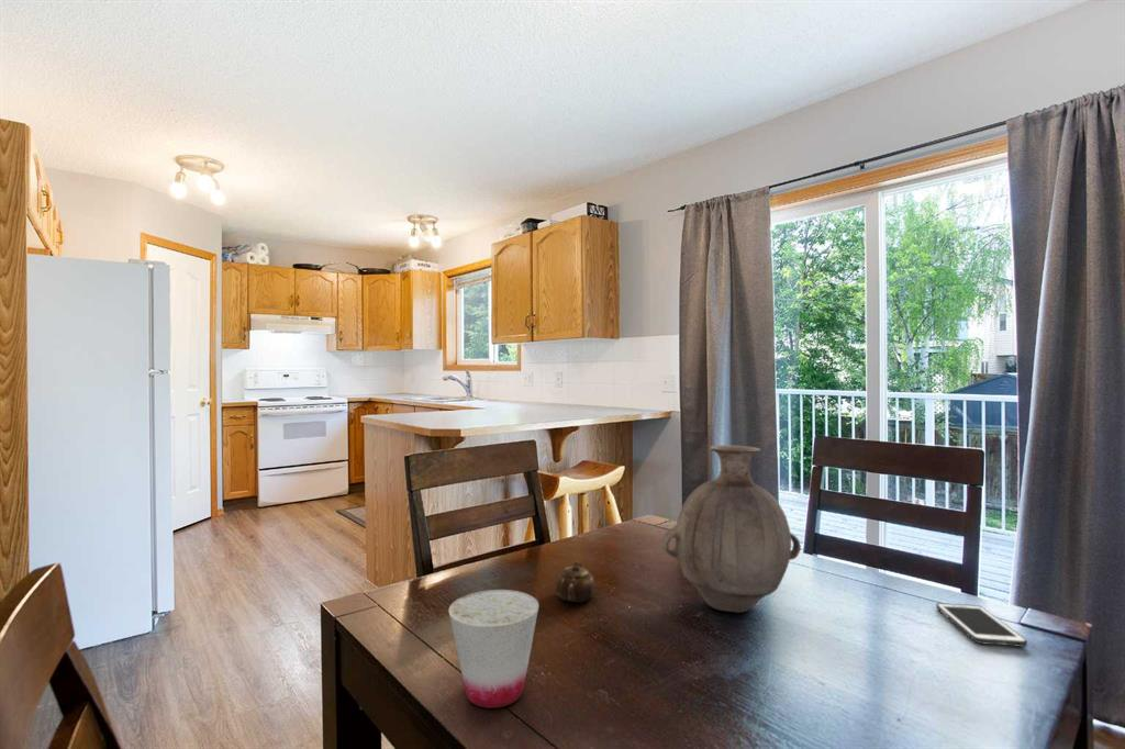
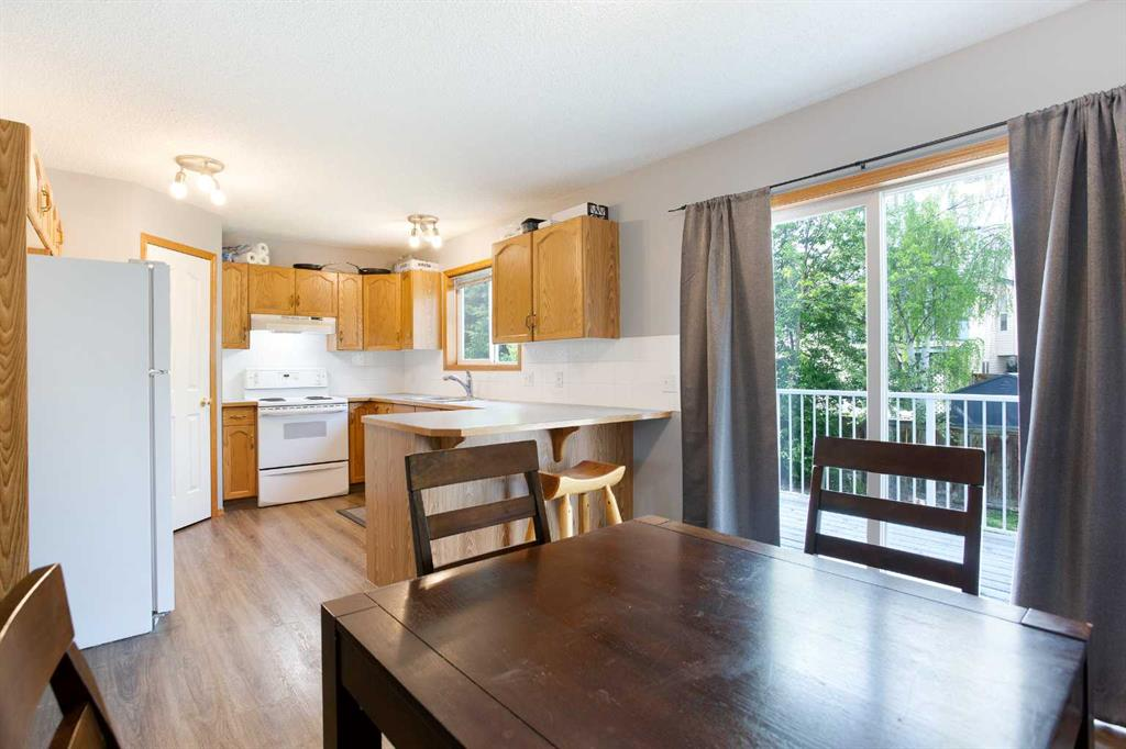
- vase [661,444,802,614]
- teapot [555,560,595,603]
- cell phone [935,602,1028,648]
- cup [448,589,539,709]
